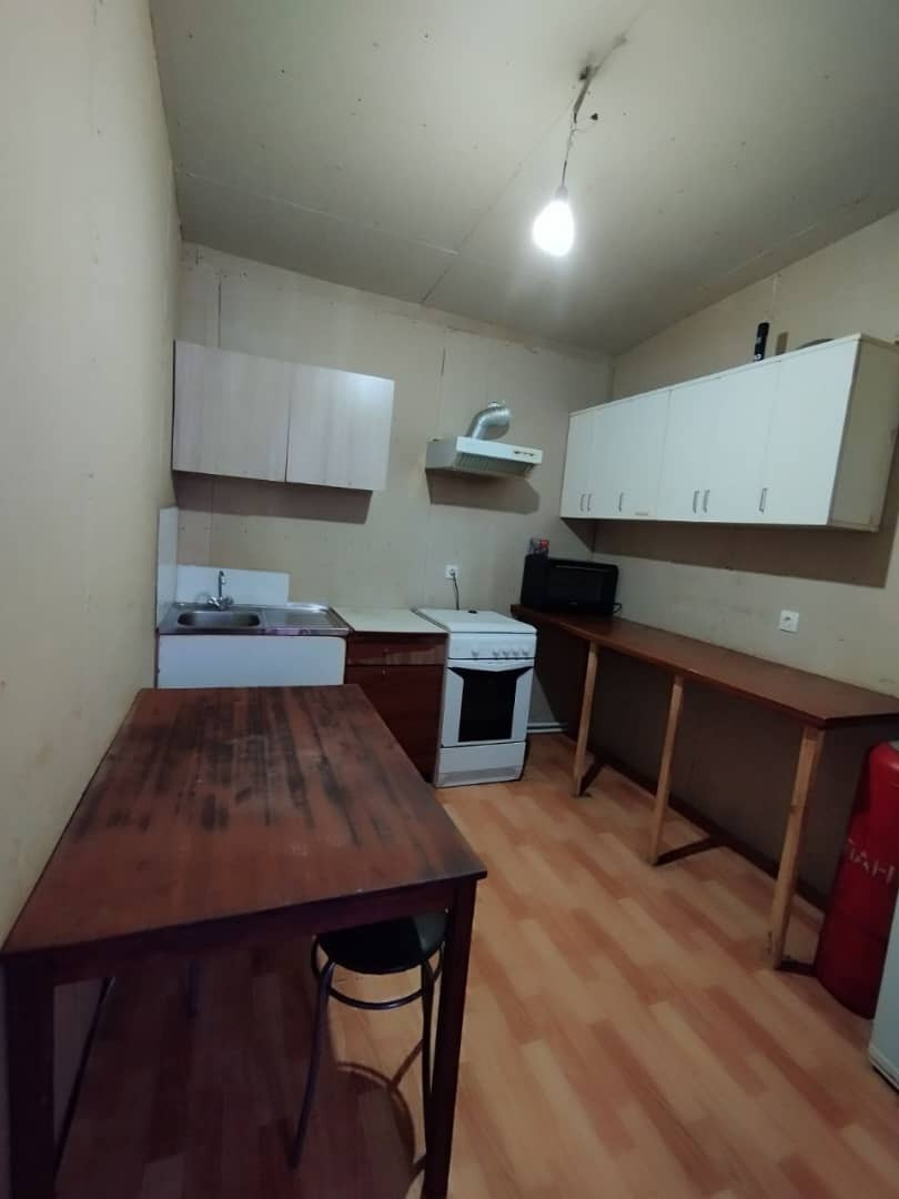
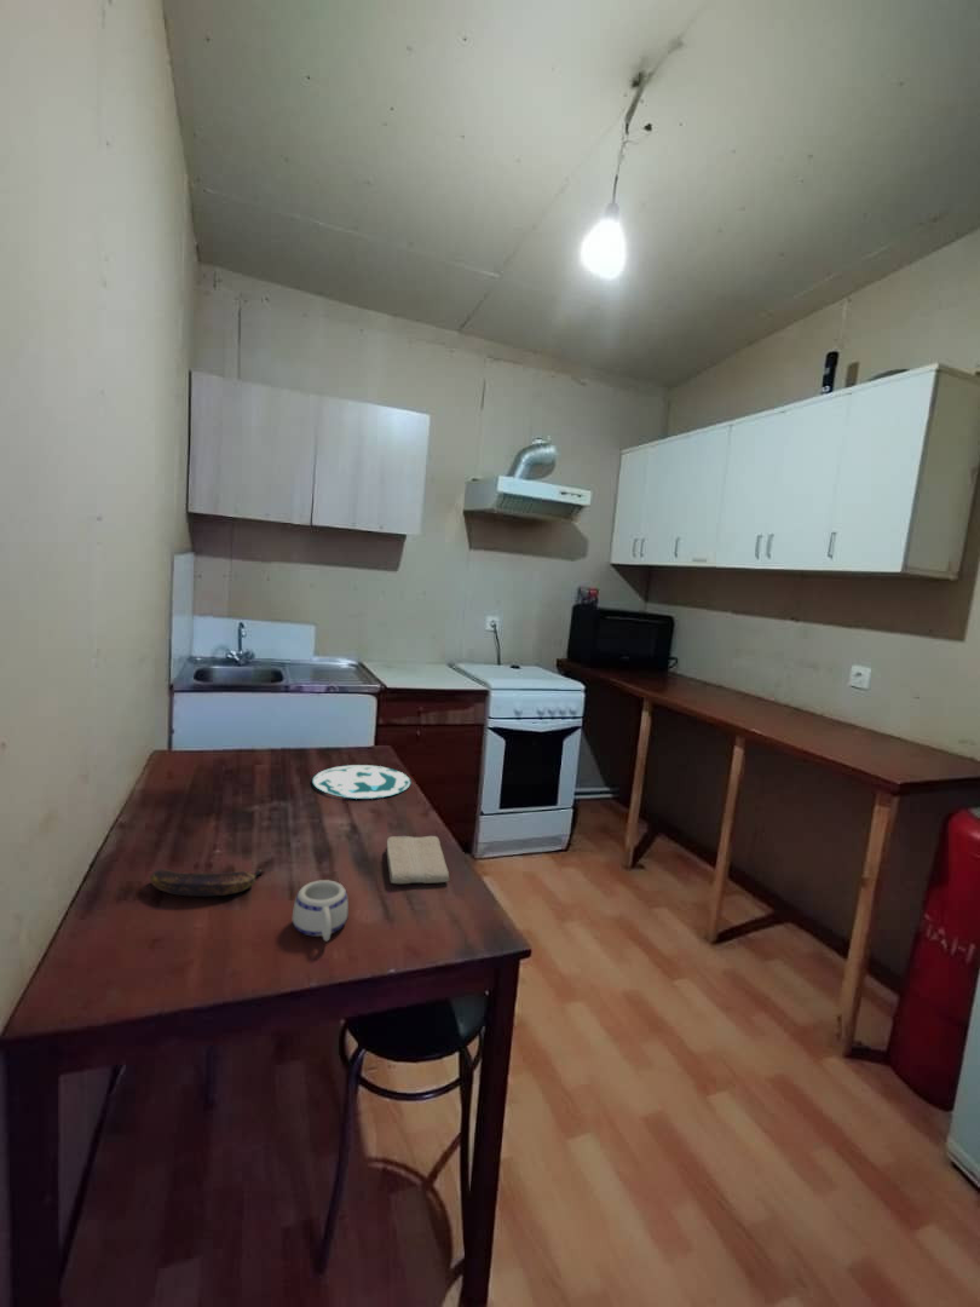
+ banana [149,868,265,898]
+ washcloth [386,835,450,885]
+ mug [292,879,350,943]
+ plate [311,764,413,800]
